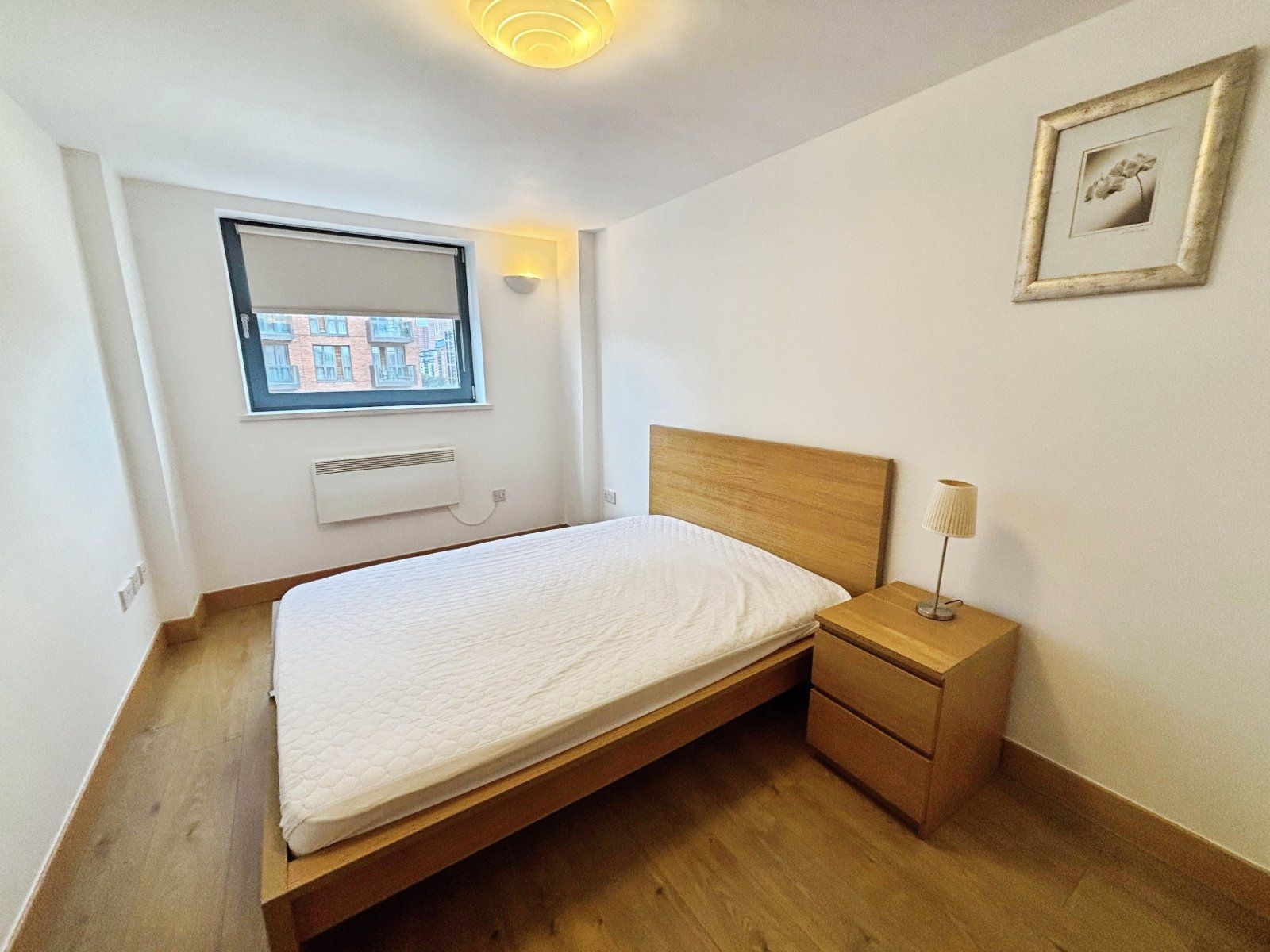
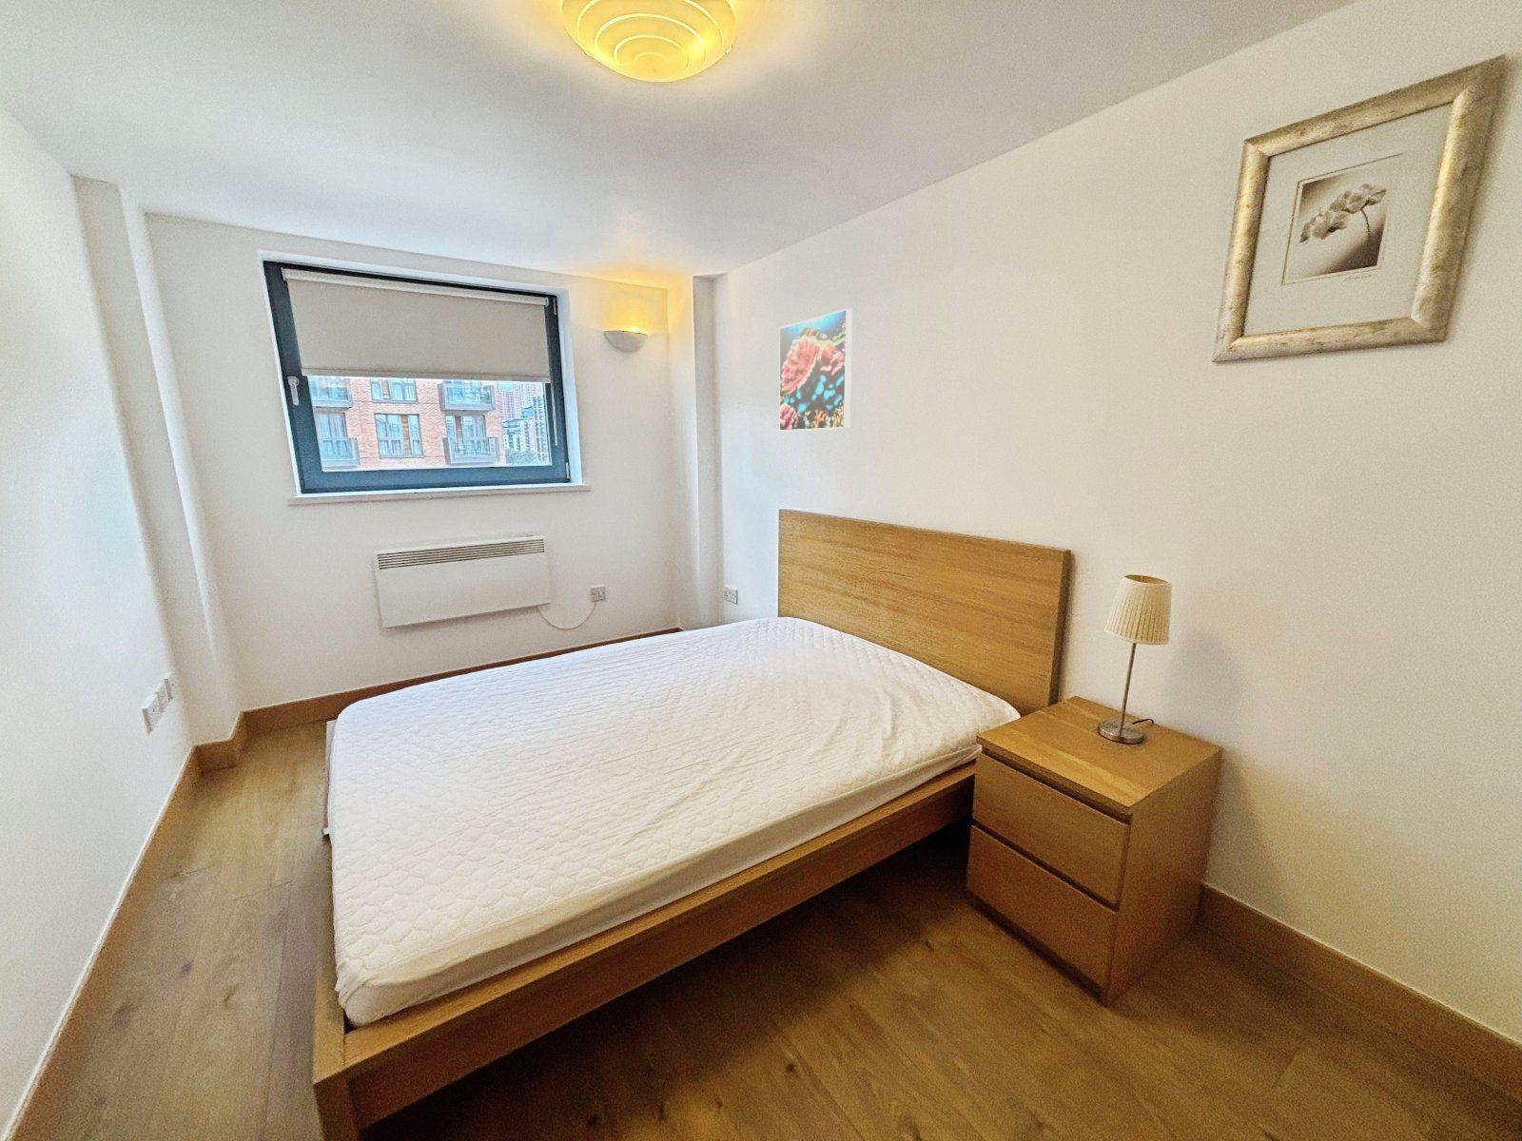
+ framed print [778,307,853,433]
